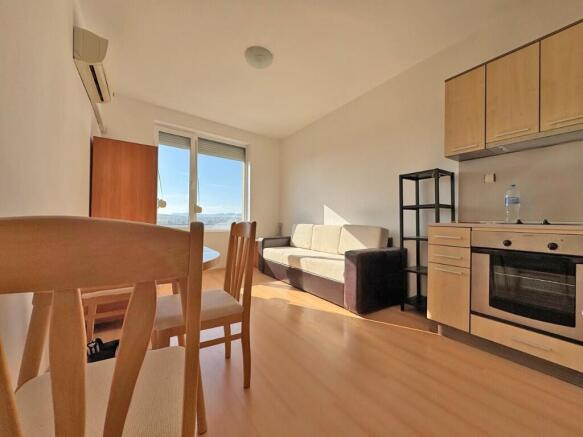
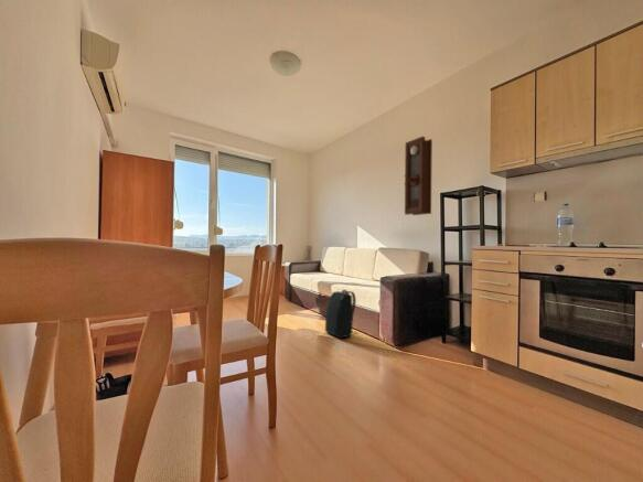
+ pendulum clock [403,136,433,216]
+ backpack [324,288,358,340]
